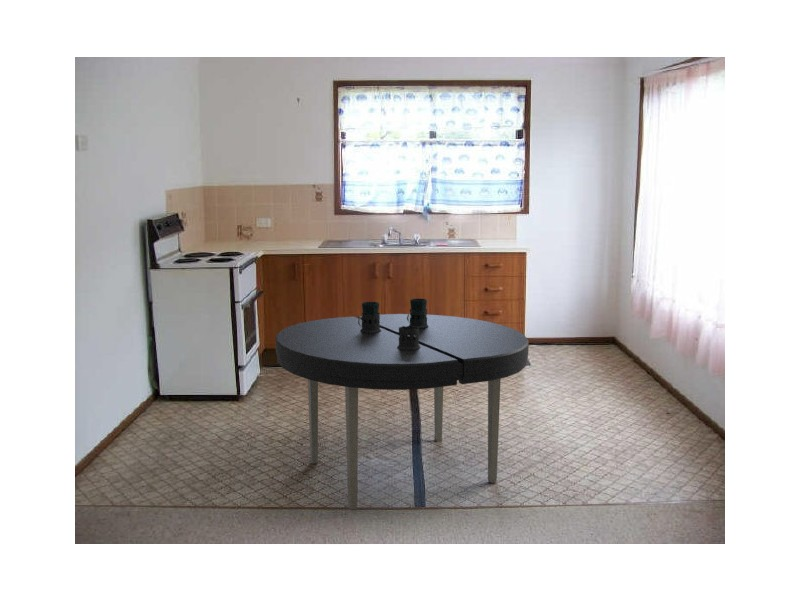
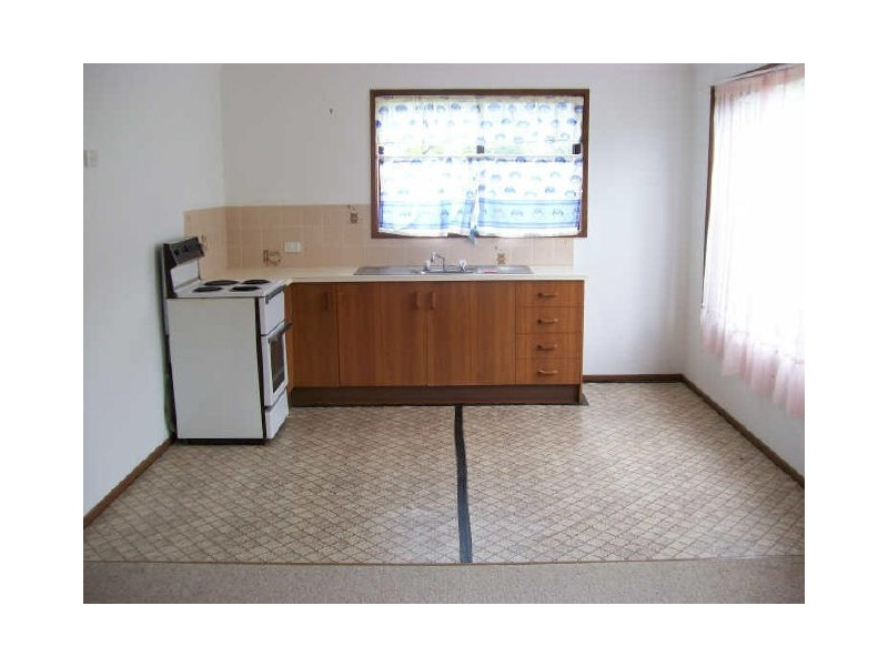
- dining table [274,298,530,510]
